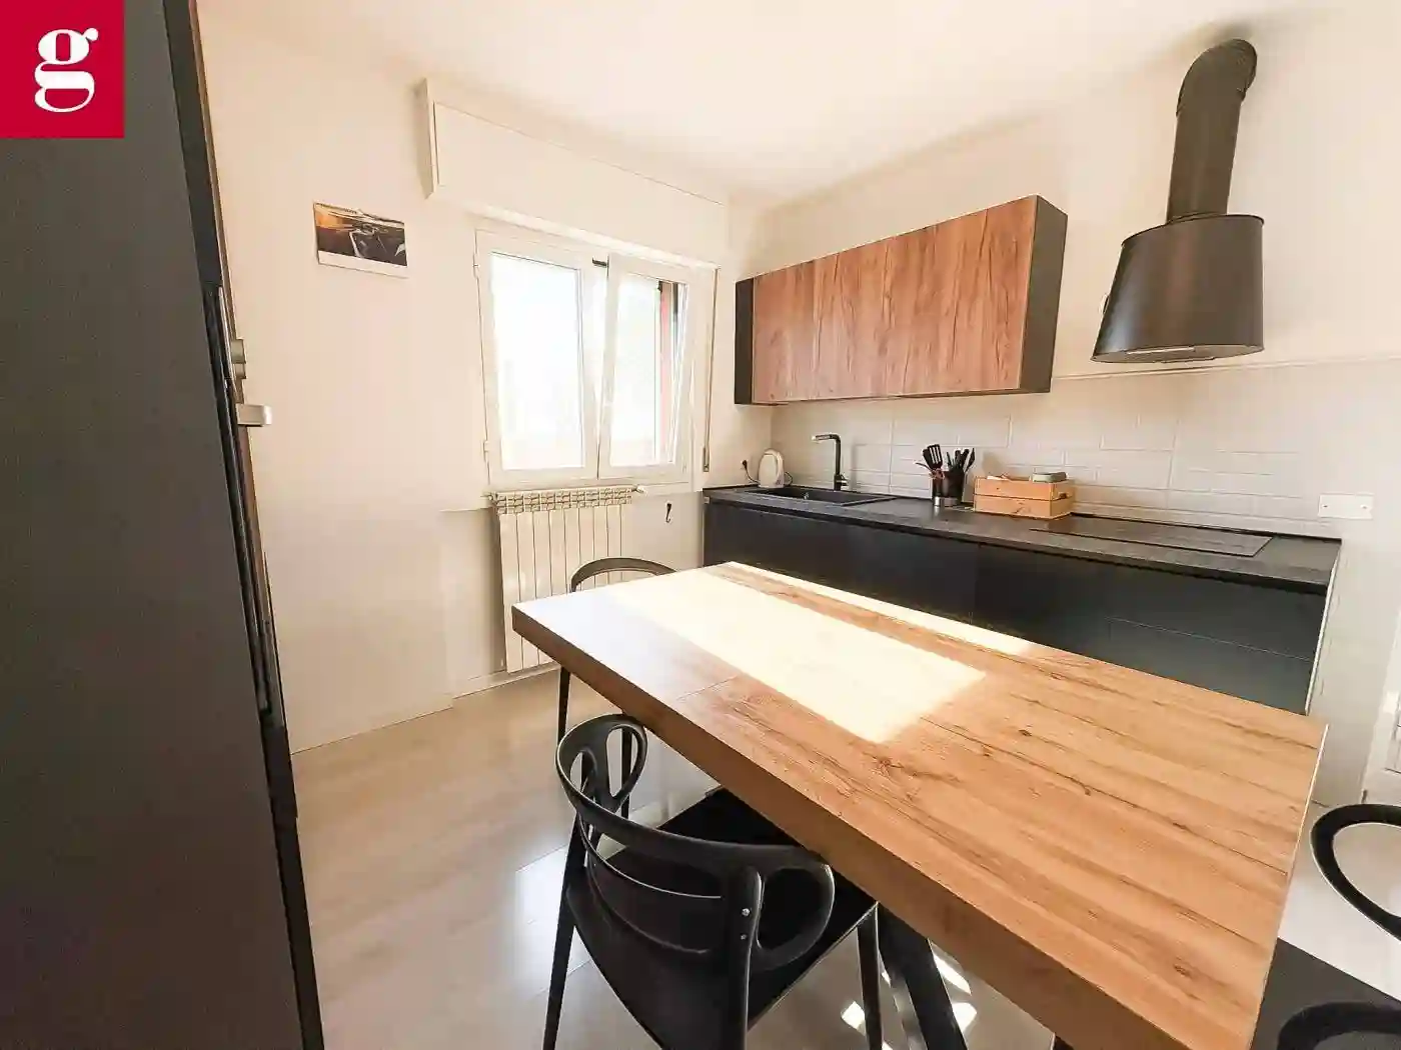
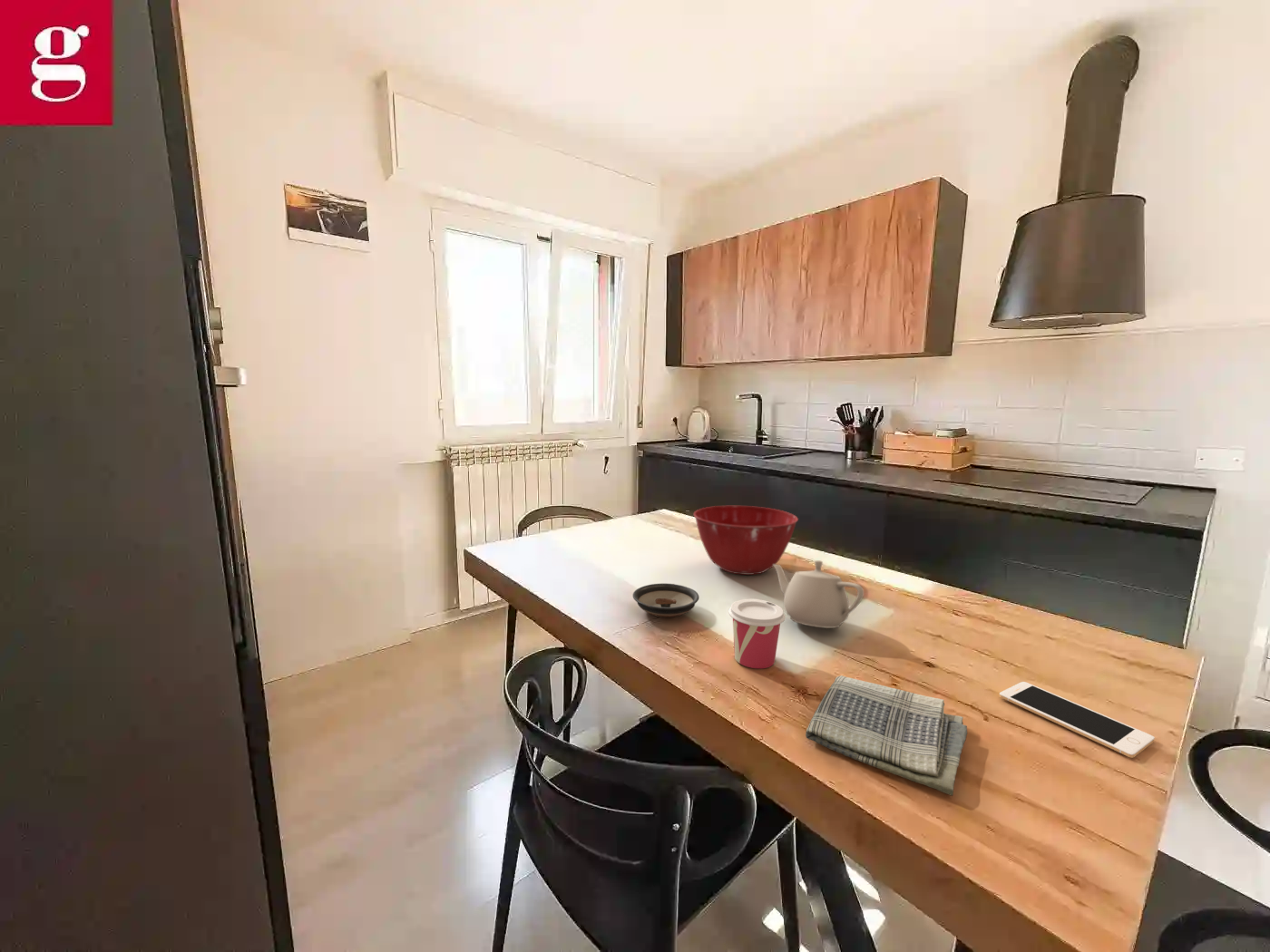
+ saucer [632,582,700,617]
+ cup [728,598,786,669]
+ mixing bowl [693,505,799,576]
+ dish towel [805,675,968,796]
+ teapot [773,559,865,629]
+ cell phone [999,681,1156,759]
